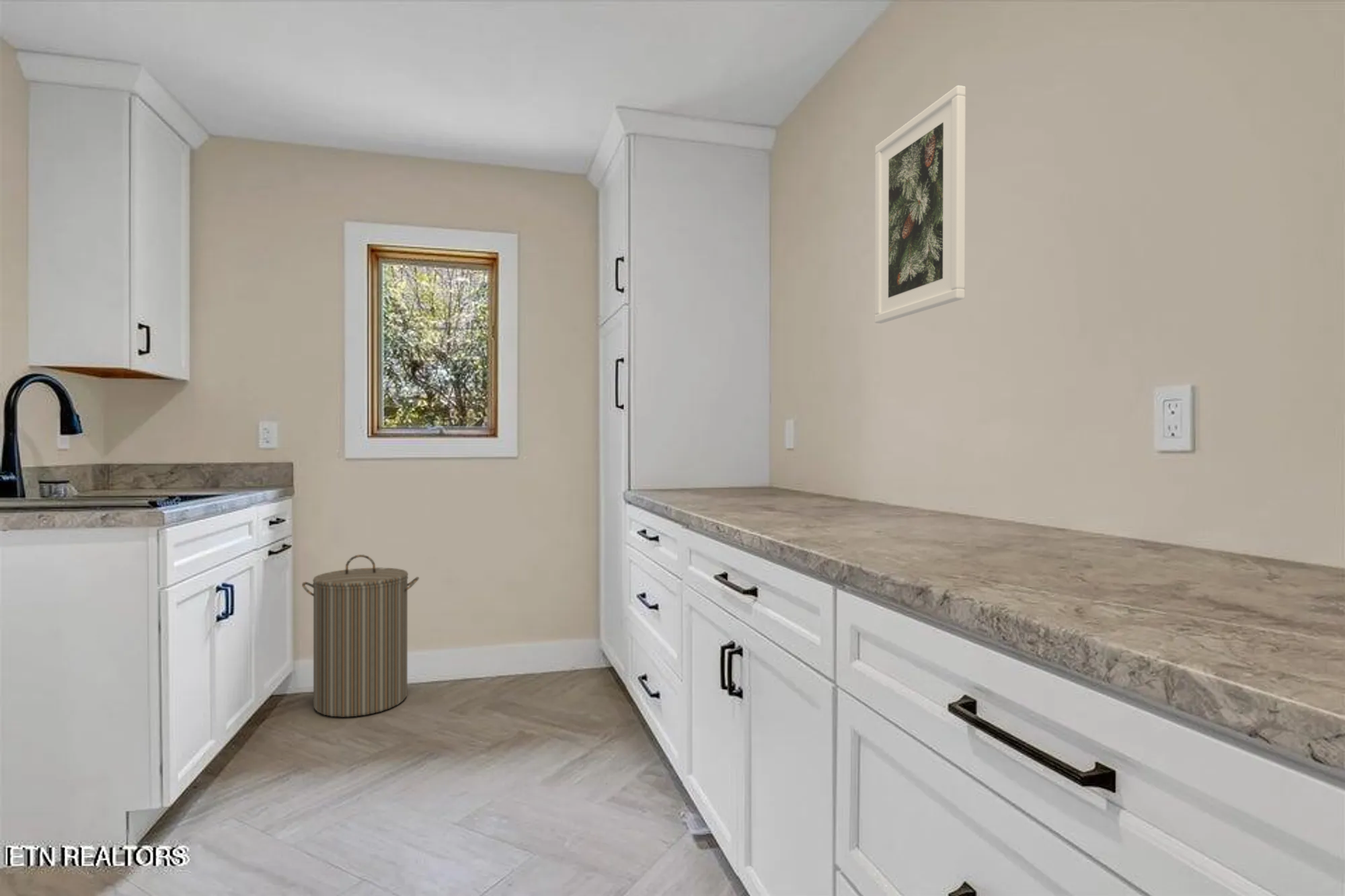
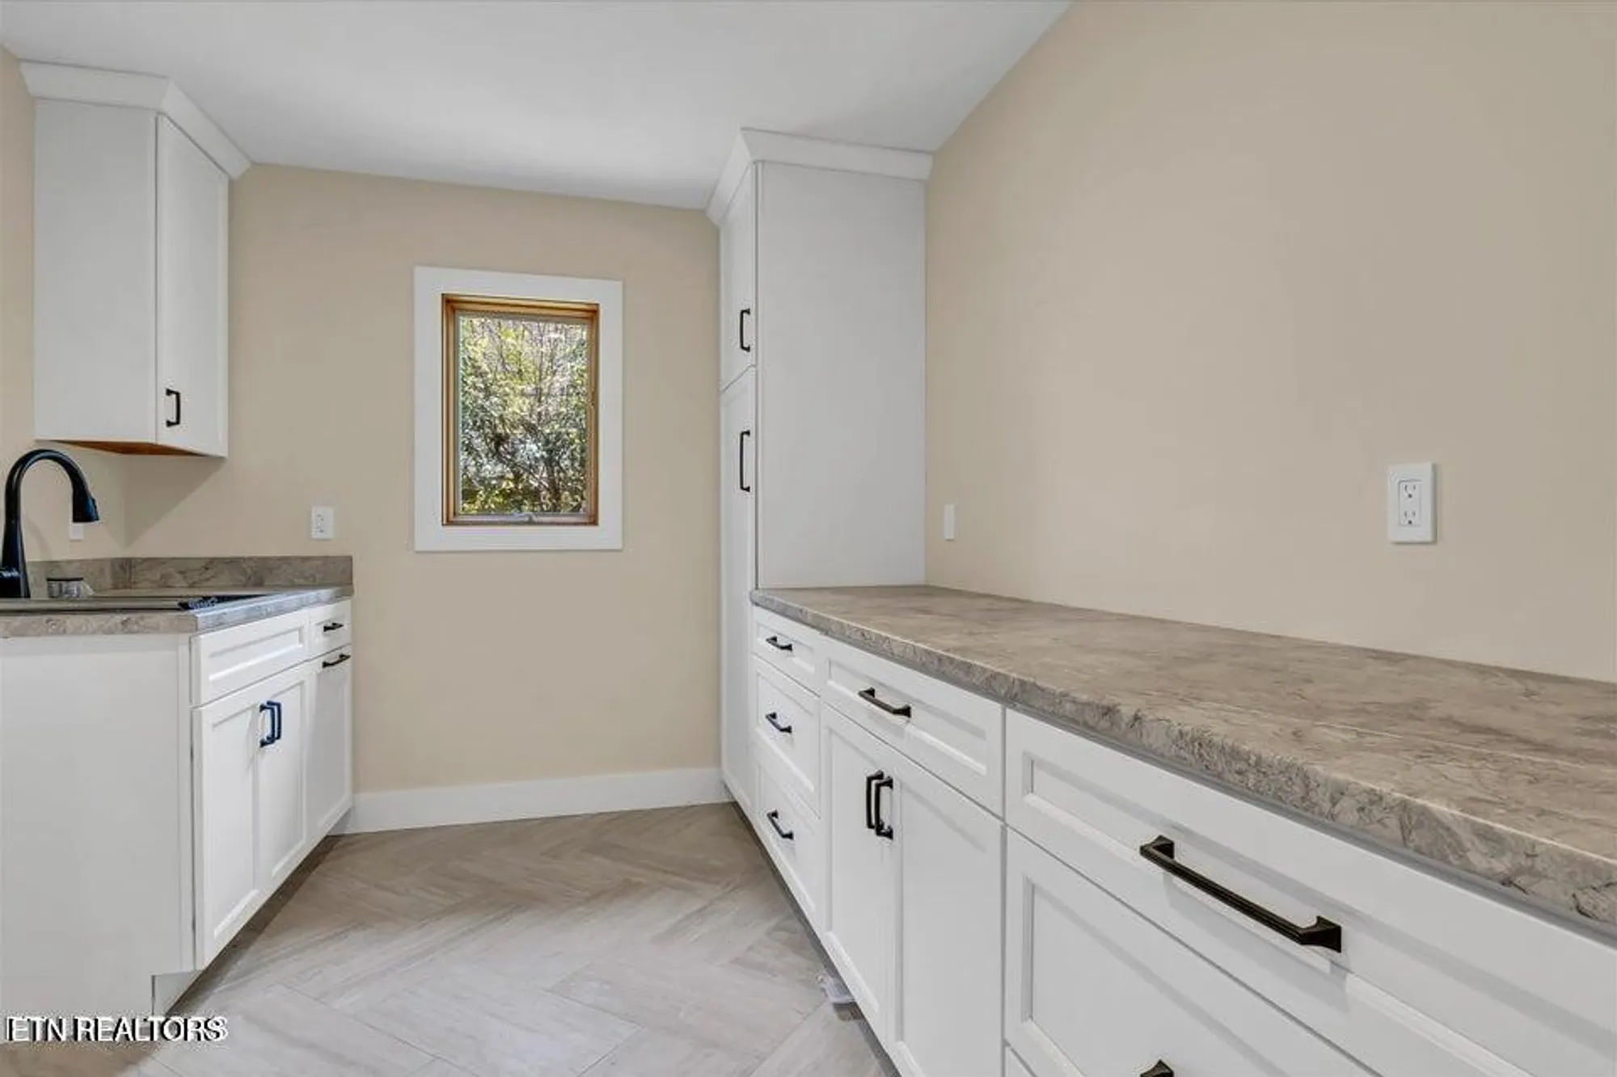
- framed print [874,85,966,324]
- laundry hamper [301,554,420,718]
